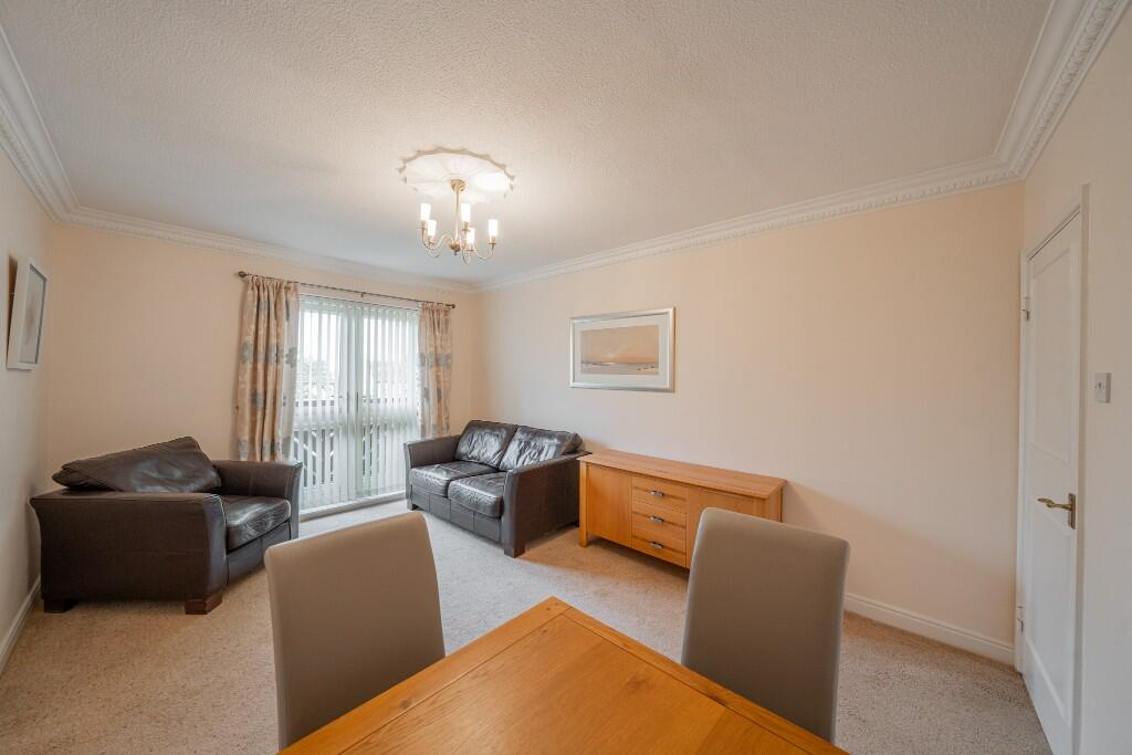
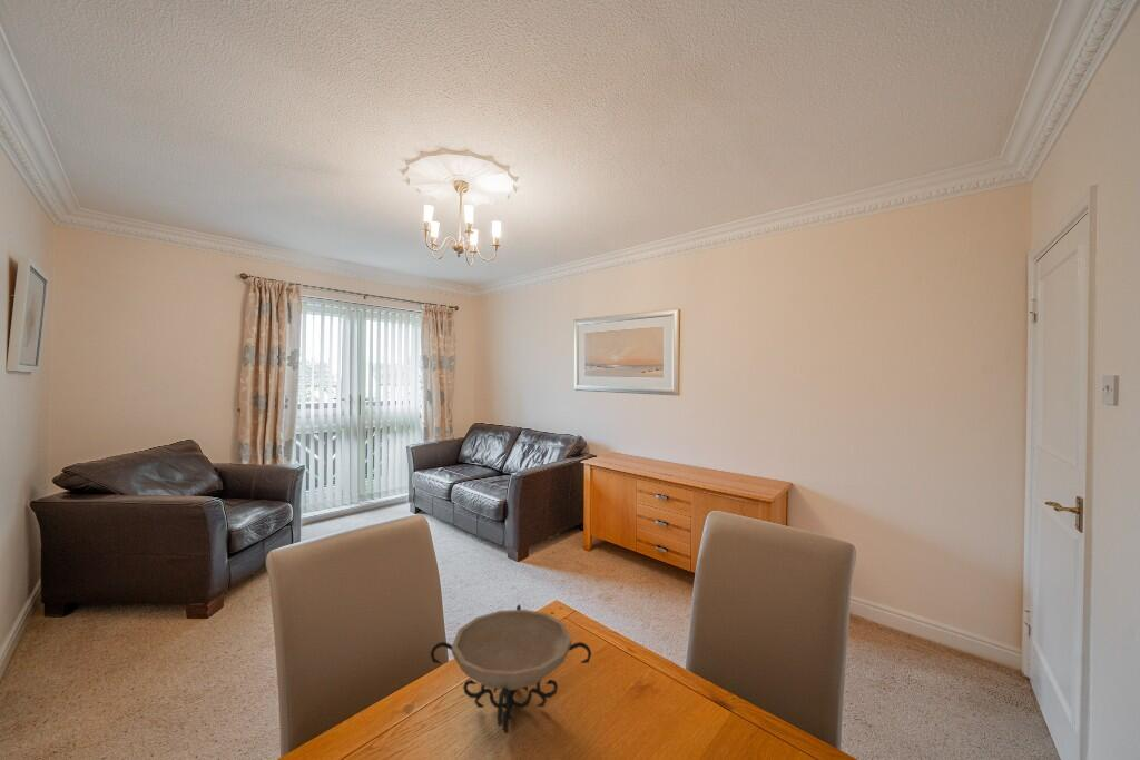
+ decorative bowl [429,603,592,734]
